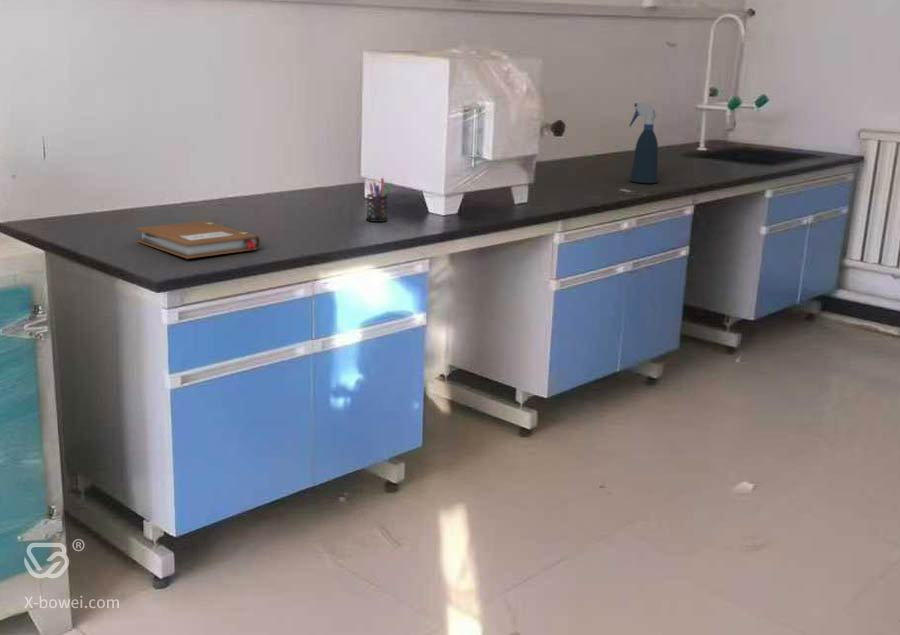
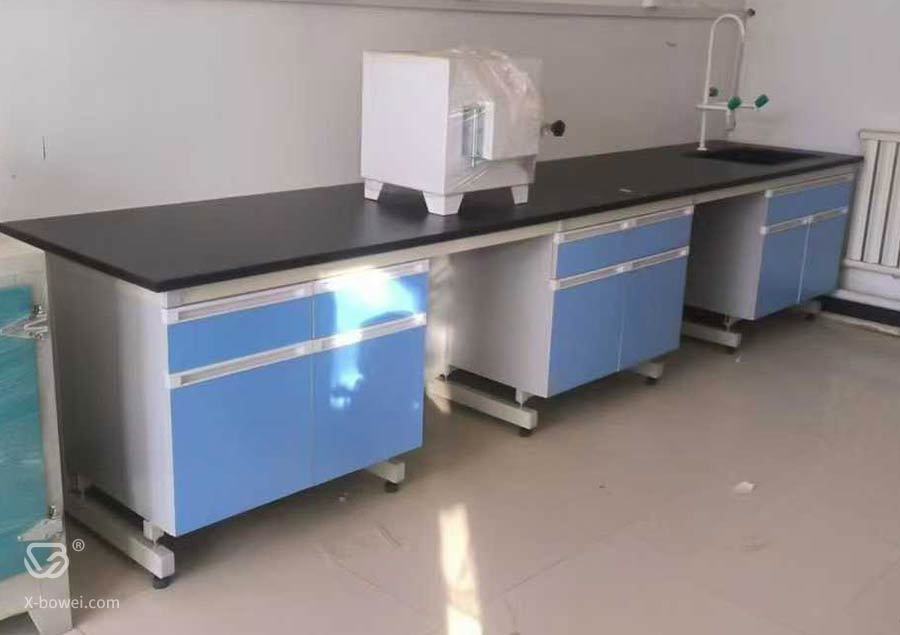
- notebook [136,220,261,260]
- spray bottle [628,102,663,184]
- pen holder [365,177,394,223]
